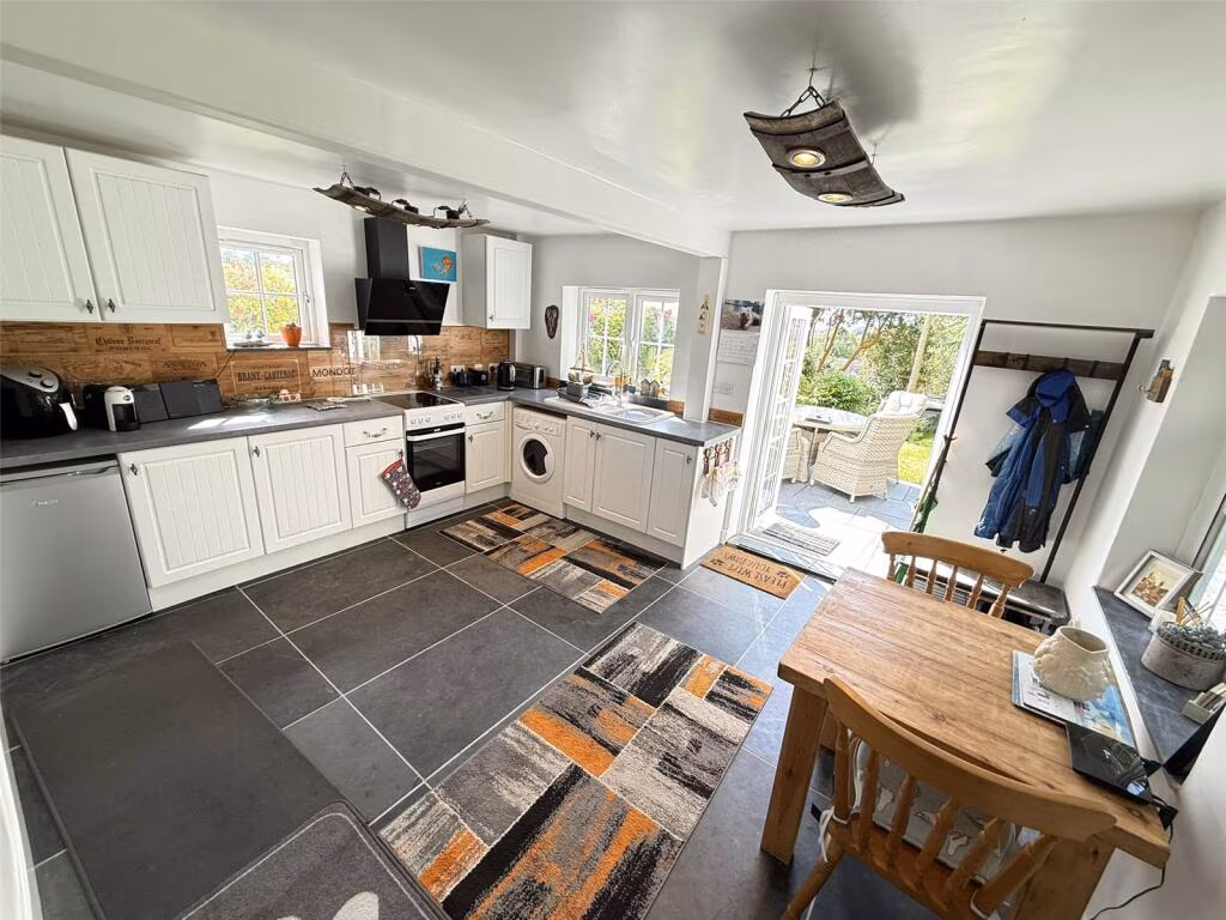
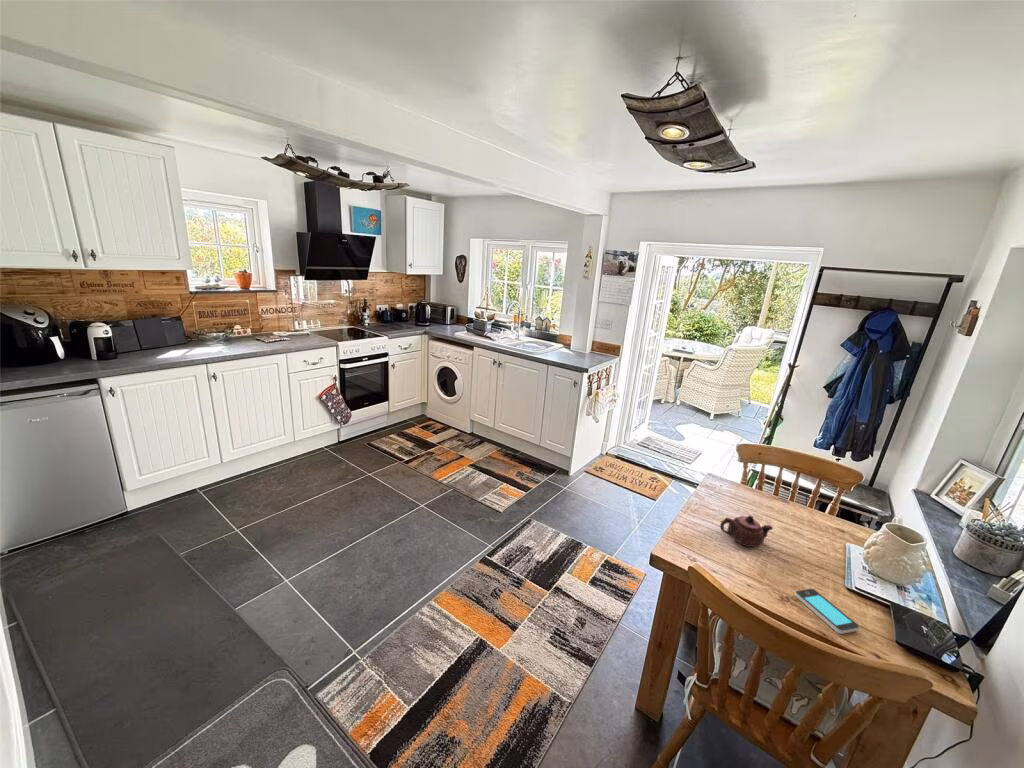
+ smartphone [794,588,860,635]
+ teapot [719,514,774,548]
